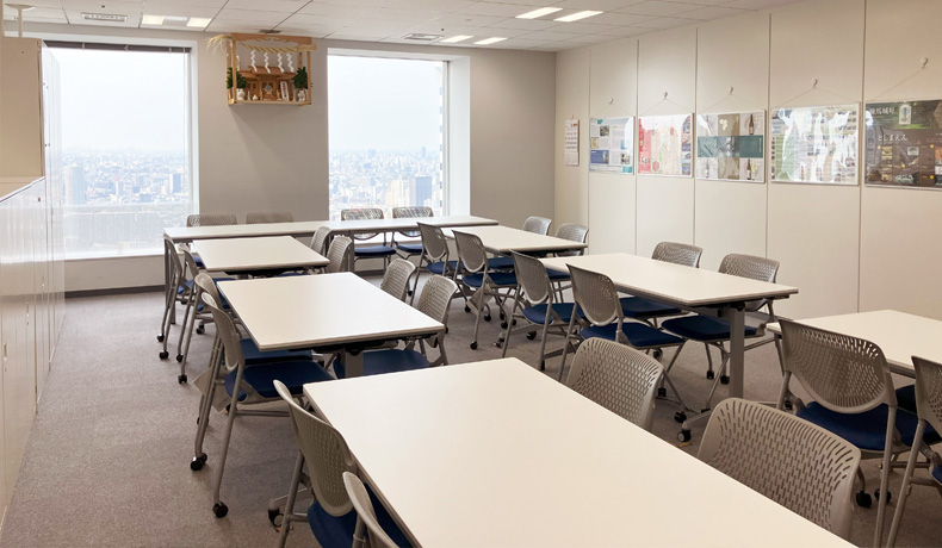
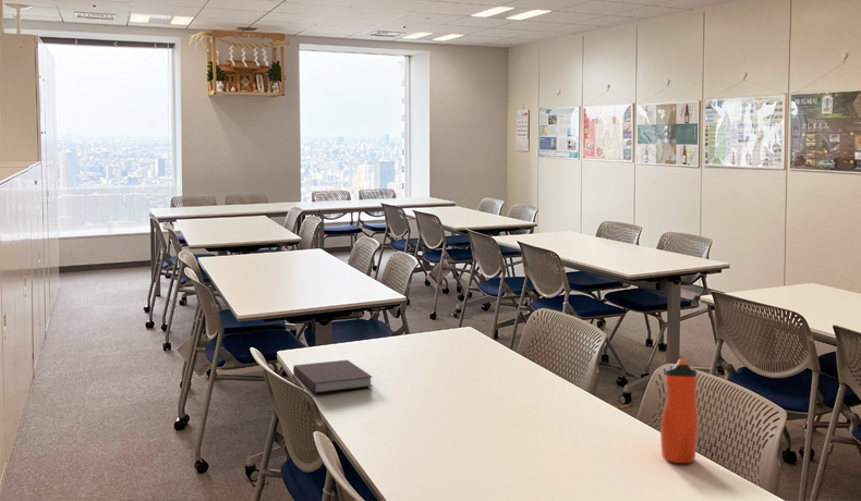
+ notebook [292,359,374,394]
+ water bottle [659,358,700,464]
